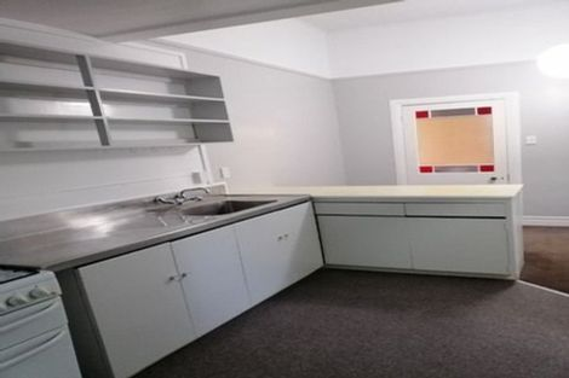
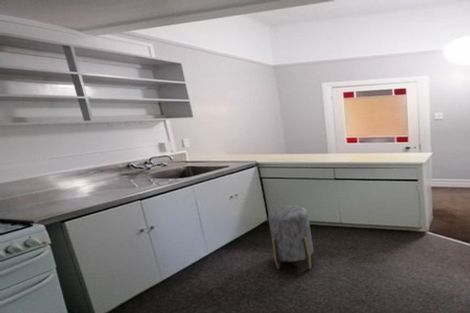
+ stool [267,204,315,270]
